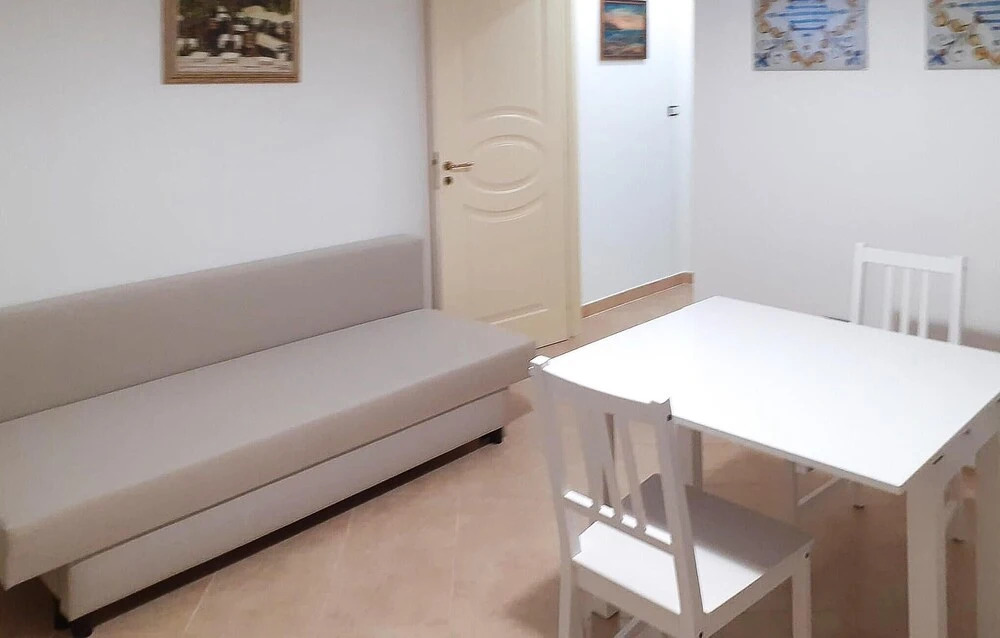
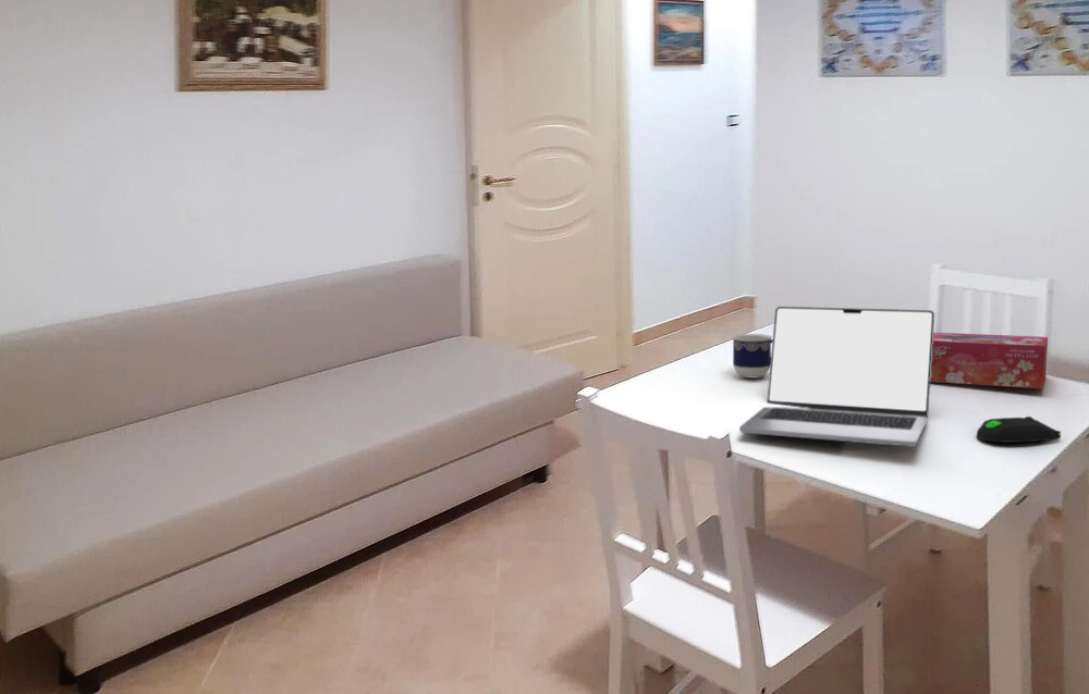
+ tissue box [930,332,1049,389]
+ cup [731,333,773,379]
+ computer mouse [976,416,1062,444]
+ laptop [738,306,935,448]
